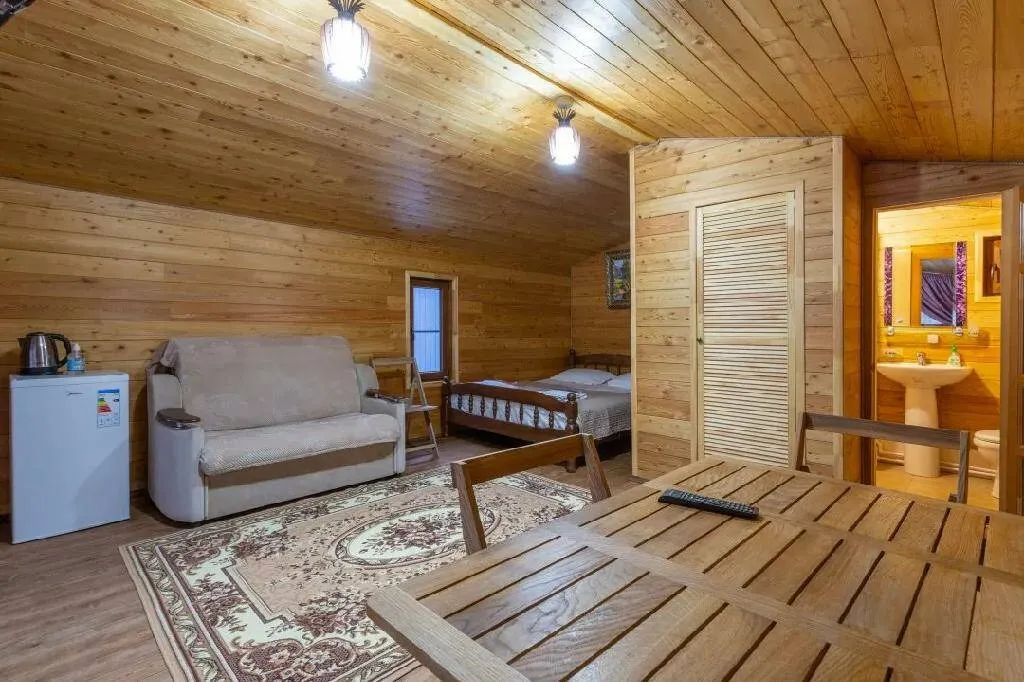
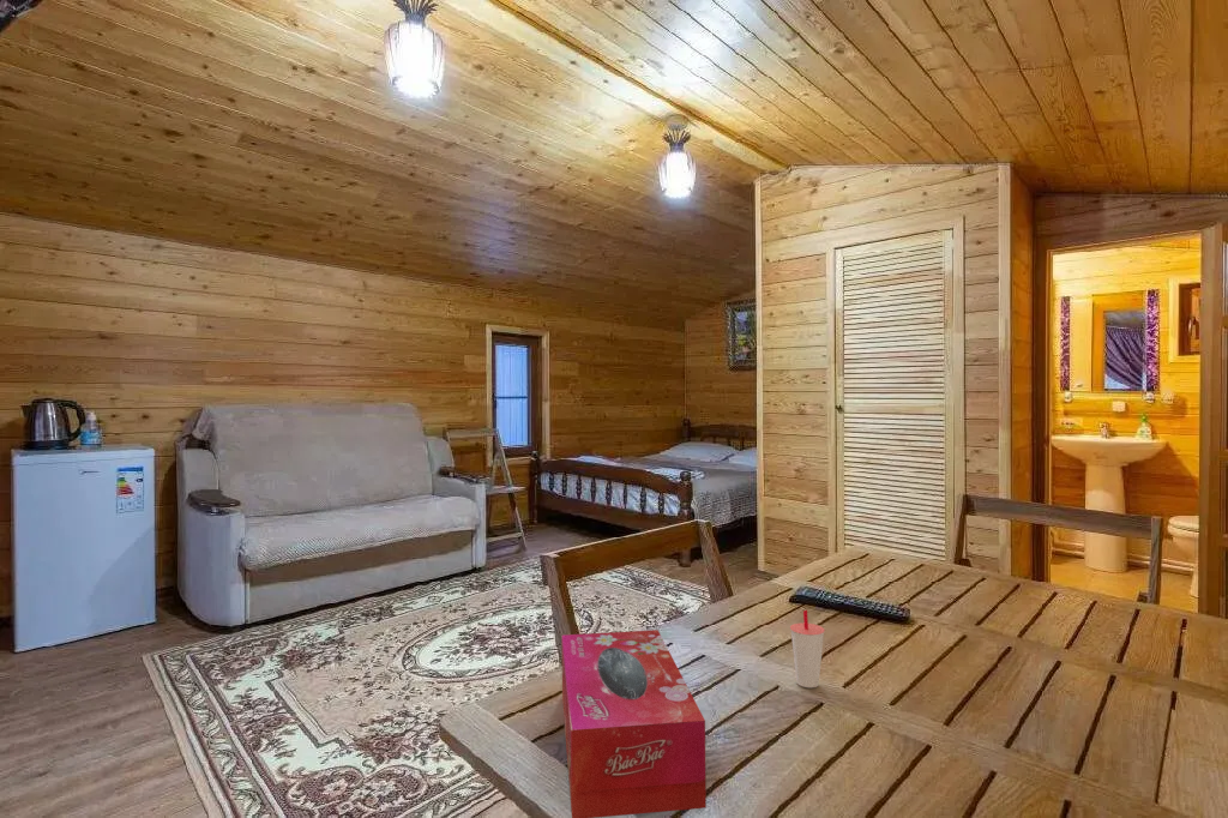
+ tissue box [560,628,708,818]
+ cup [789,609,826,688]
